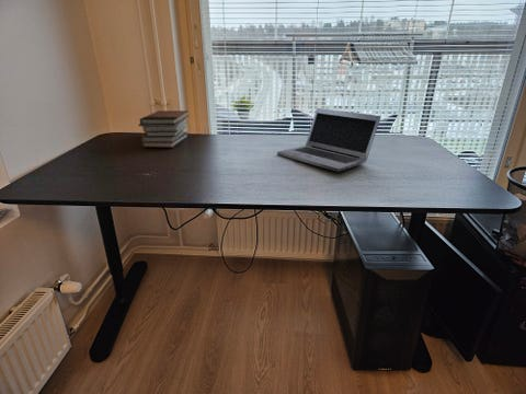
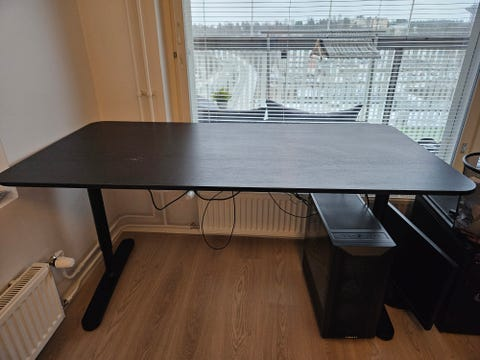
- book stack [138,109,190,149]
- laptop [276,107,382,173]
